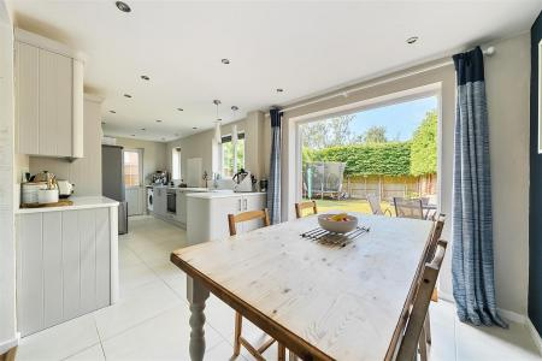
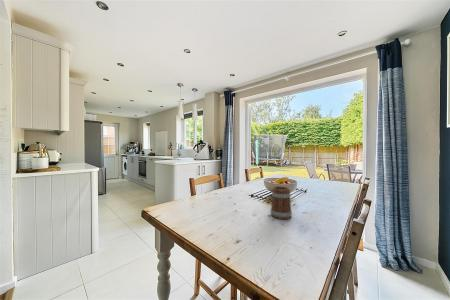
+ mug [269,184,293,220]
